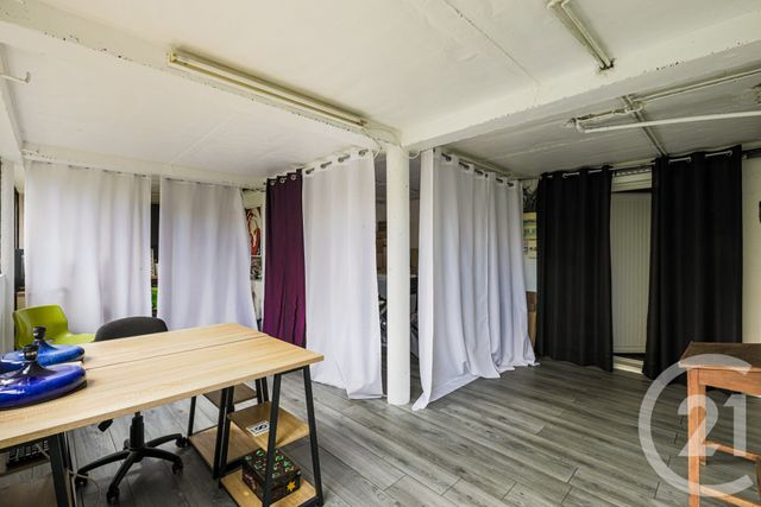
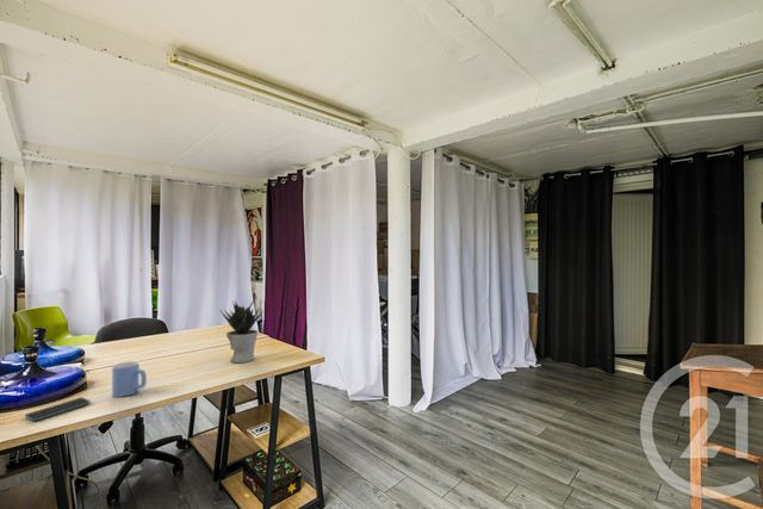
+ smartphone [24,396,92,422]
+ mug [111,360,148,398]
+ potted plant [219,298,265,364]
